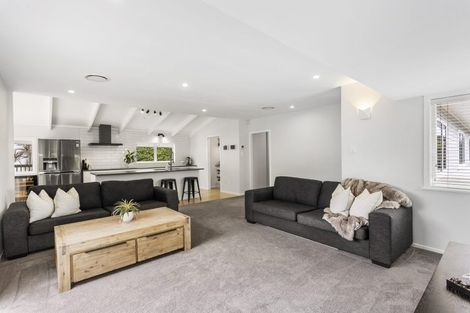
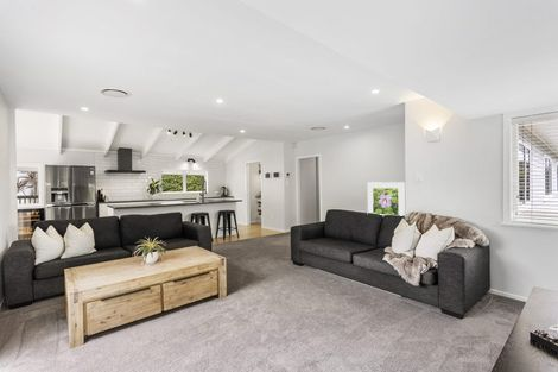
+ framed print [367,181,406,216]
